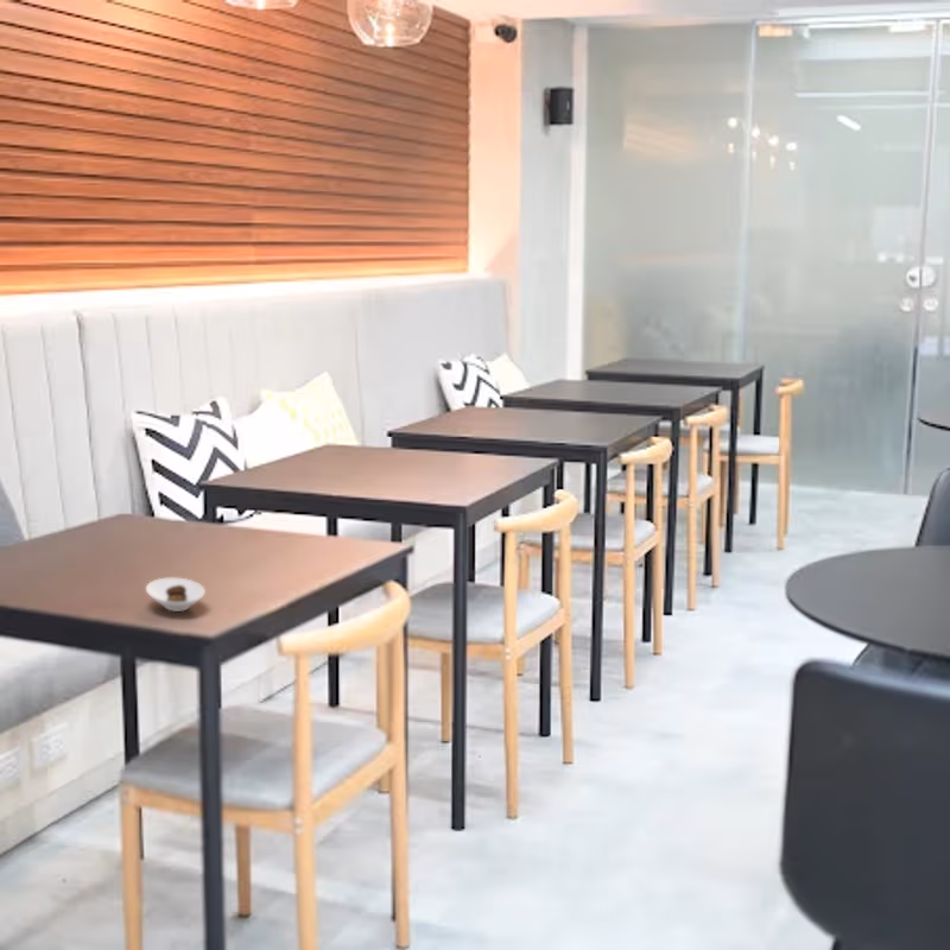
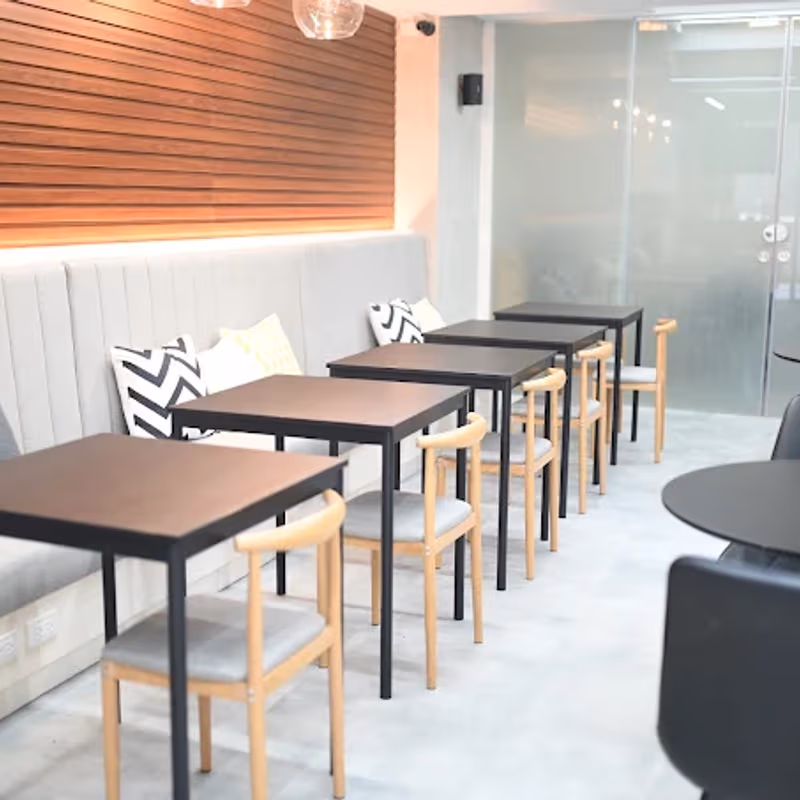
- saucer [145,576,207,613]
